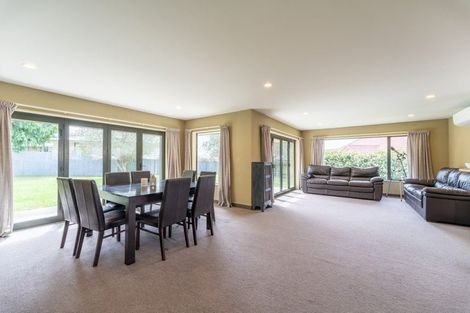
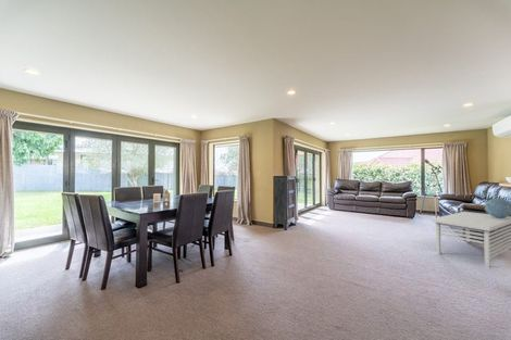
+ decorative globe [484,198,511,218]
+ coffee table [431,211,511,268]
